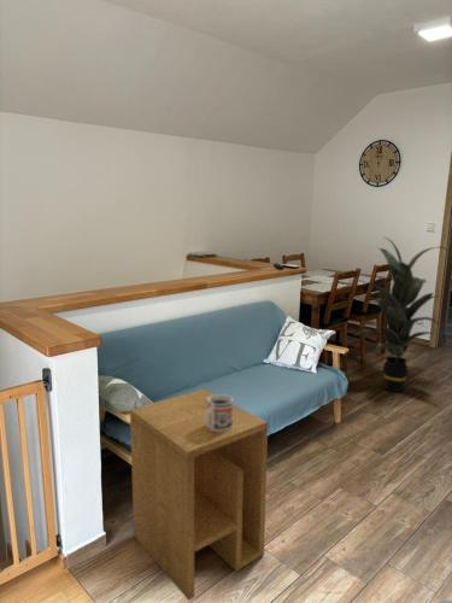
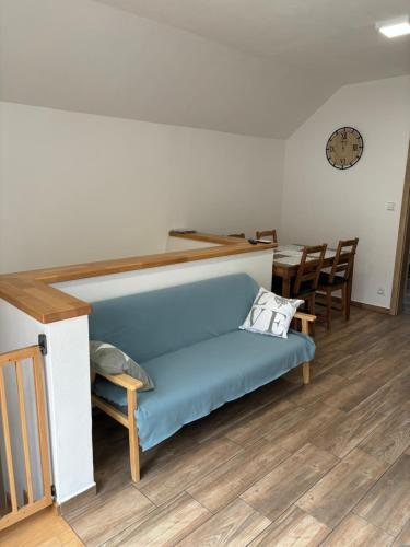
- mug [205,393,234,432]
- side table [129,388,269,602]
- indoor plant [346,236,448,393]
